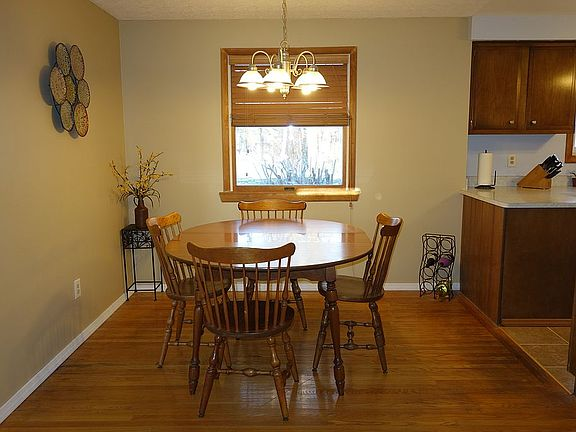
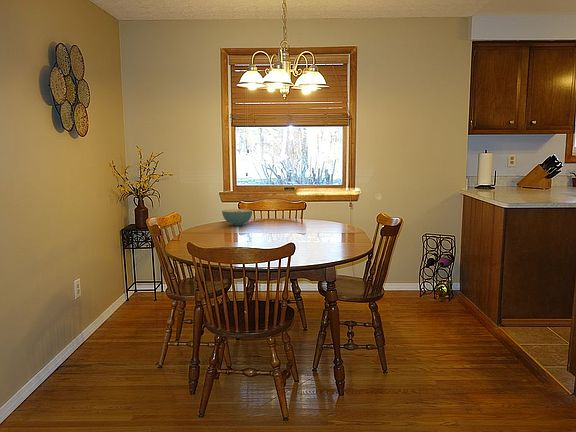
+ cereal bowl [221,208,253,227]
